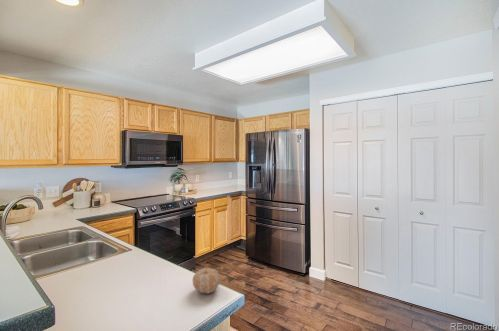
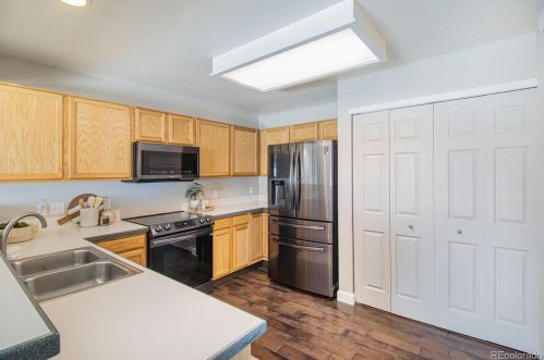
- fruit [192,267,221,295]
